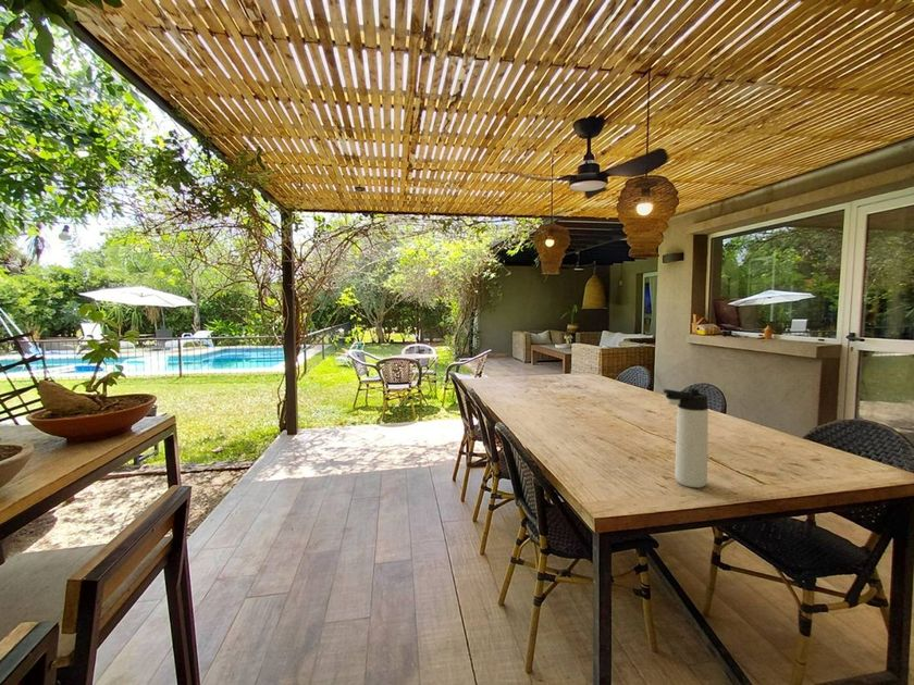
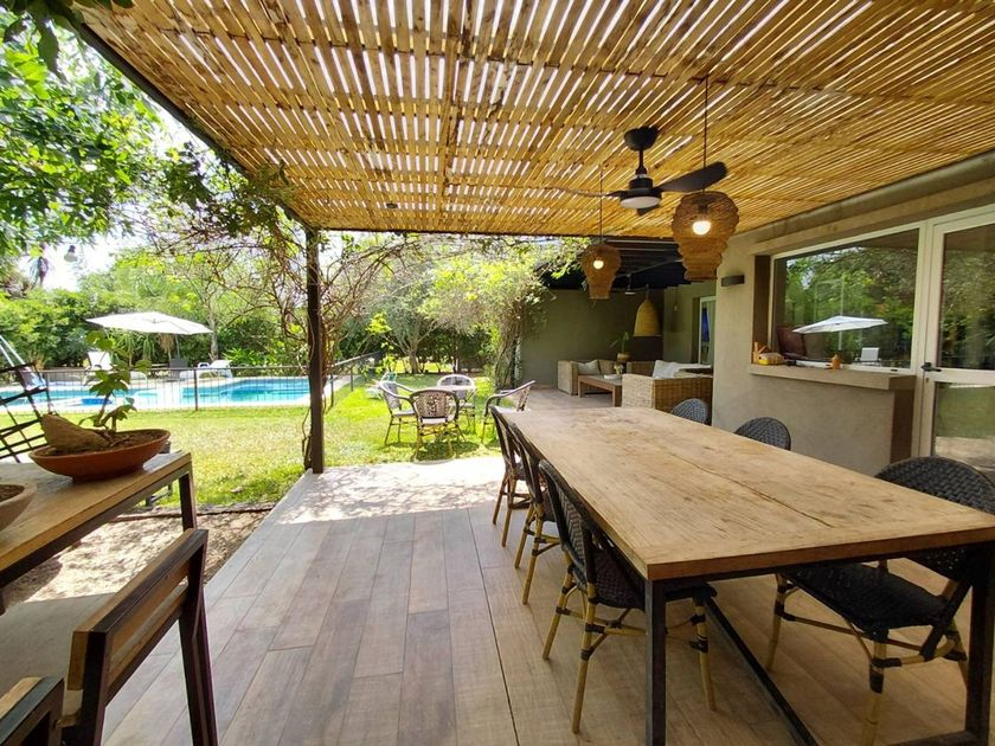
- thermos bottle [663,388,709,488]
